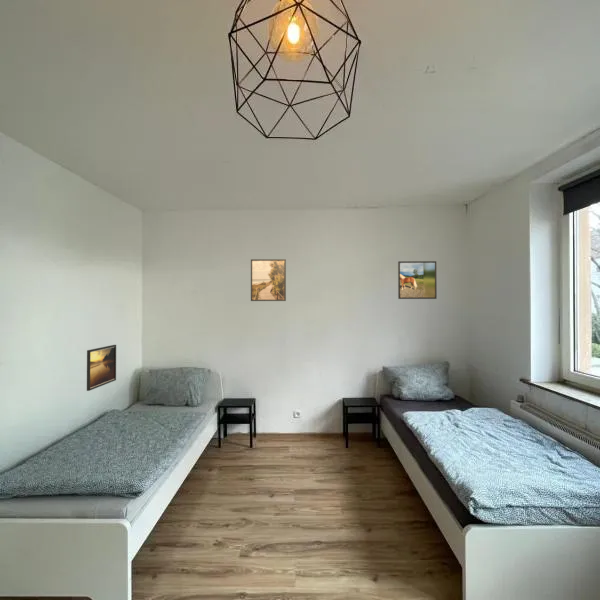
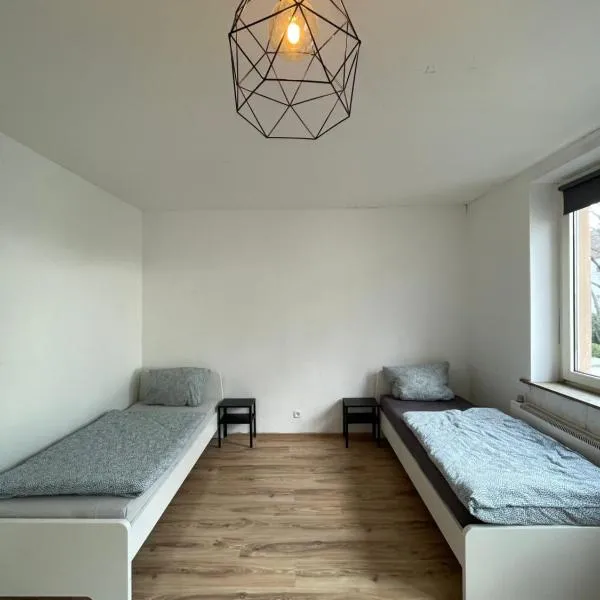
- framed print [86,344,117,392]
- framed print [250,258,287,302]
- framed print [397,260,438,300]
